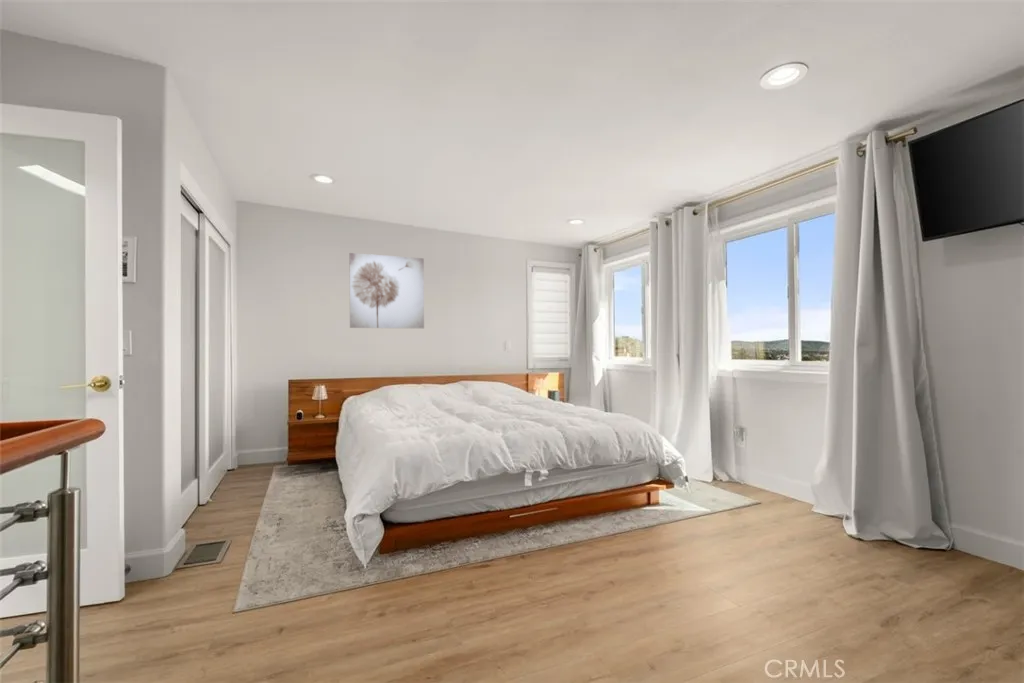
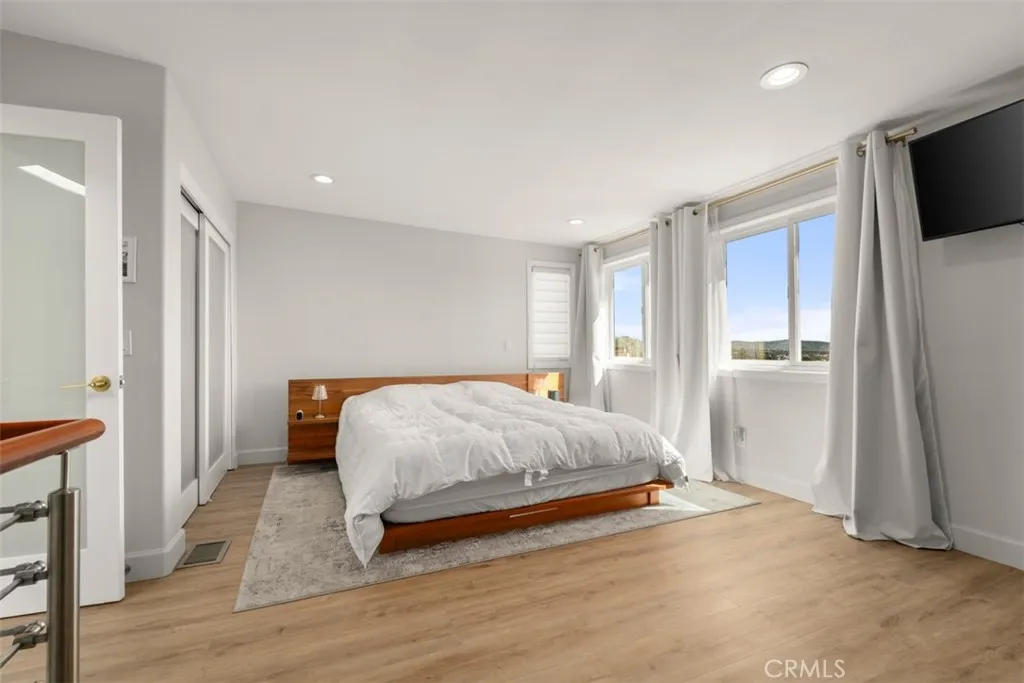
- wall art [349,252,425,329]
